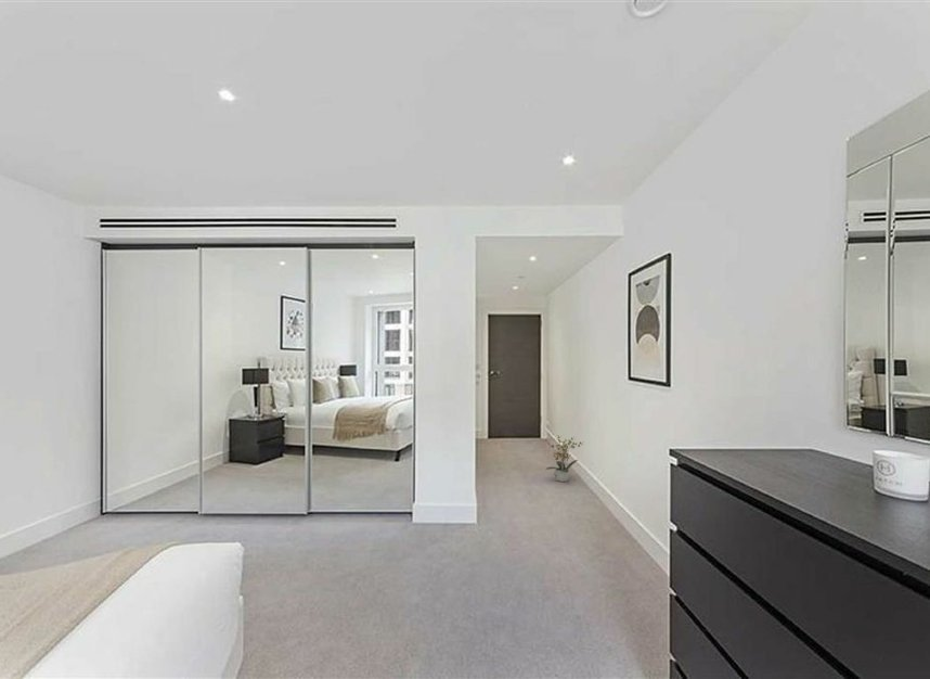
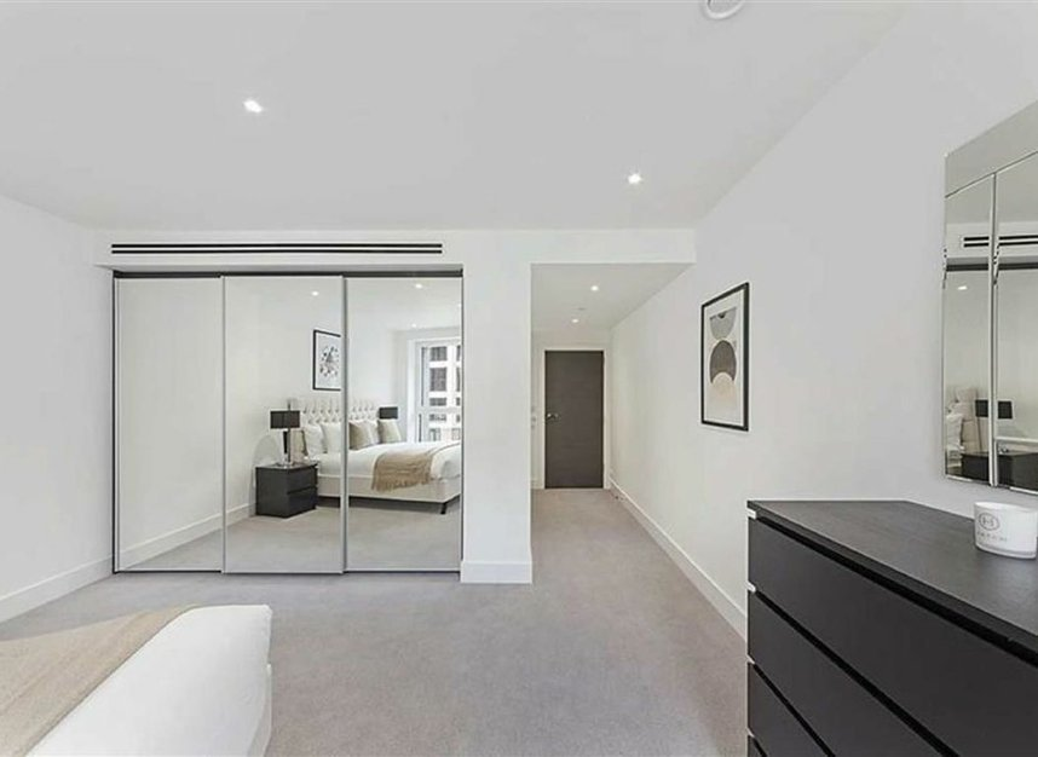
- potted plant [545,435,585,483]
